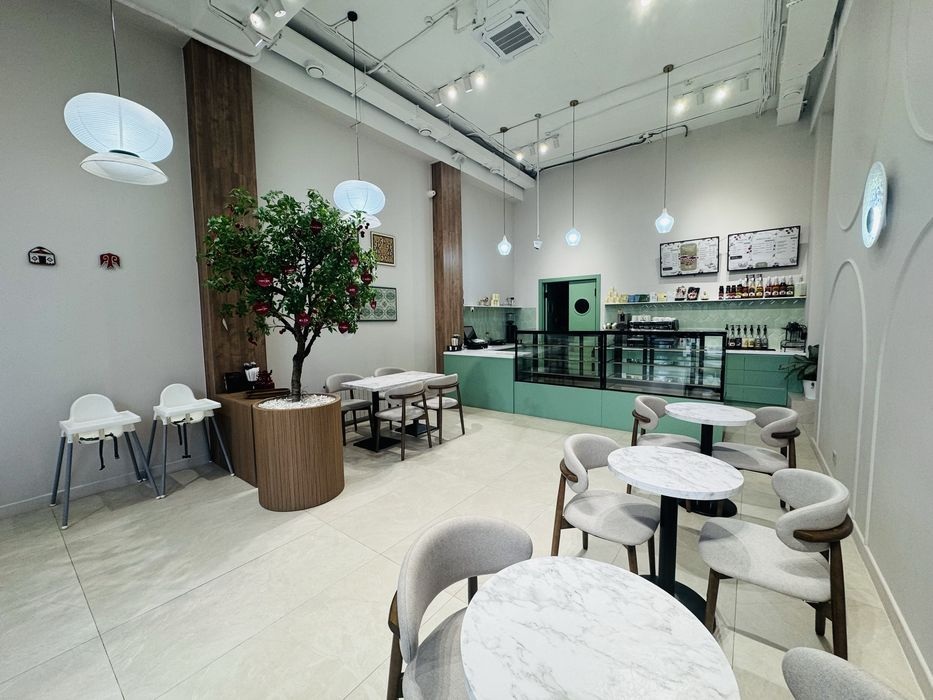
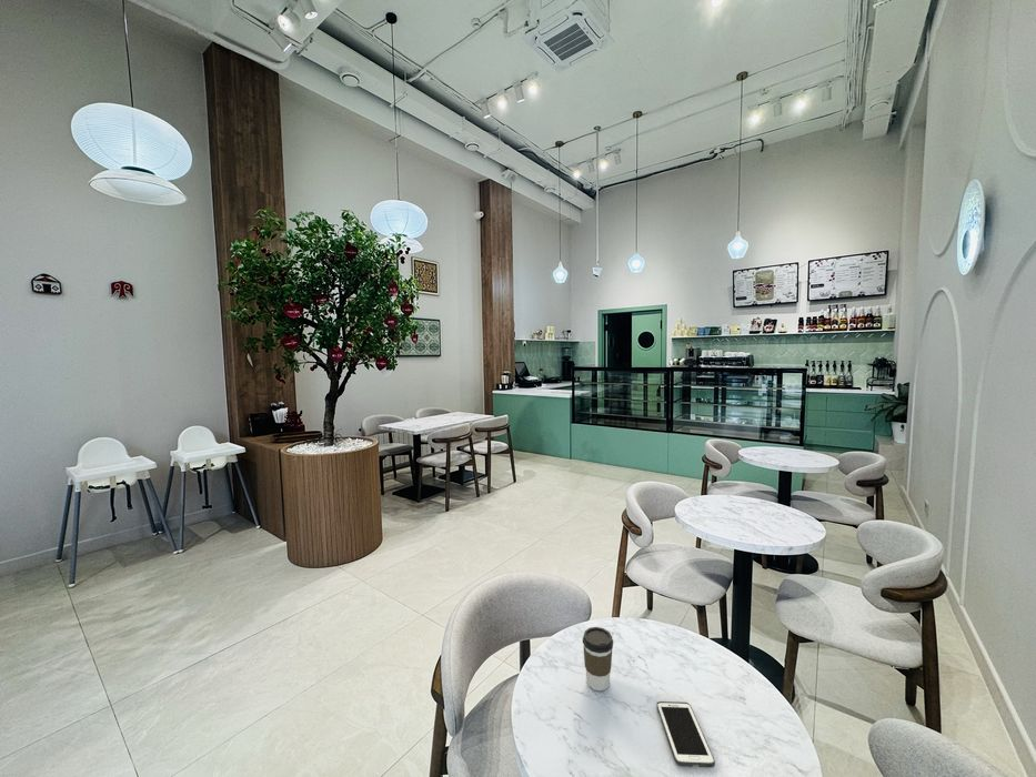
+ cell phone [656,700,716,768]
+ coffee cup [582,626,614,692]
